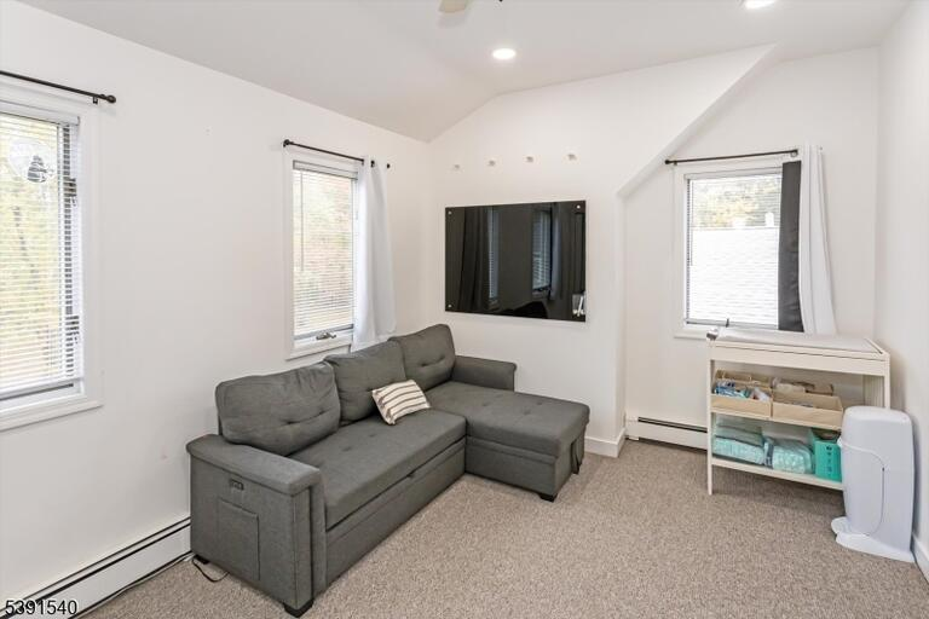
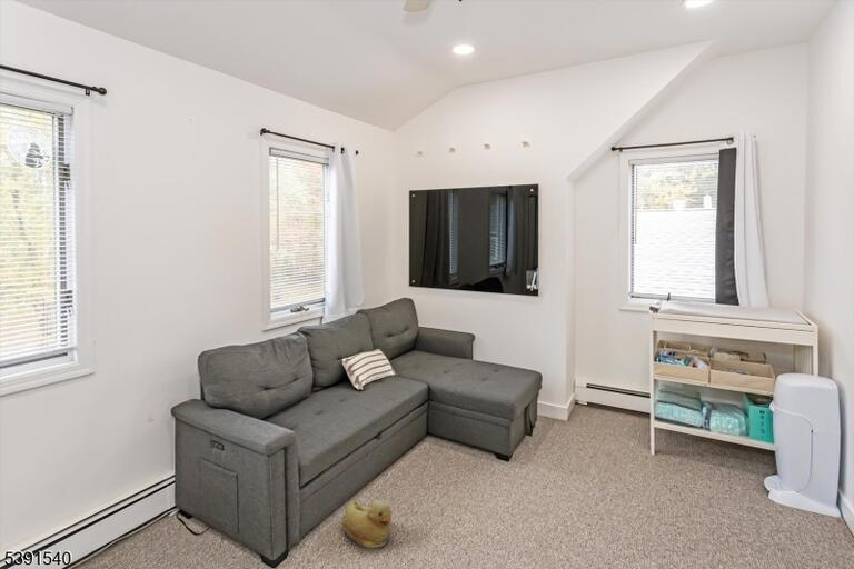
+ rubber duck [341,499,393,549]
